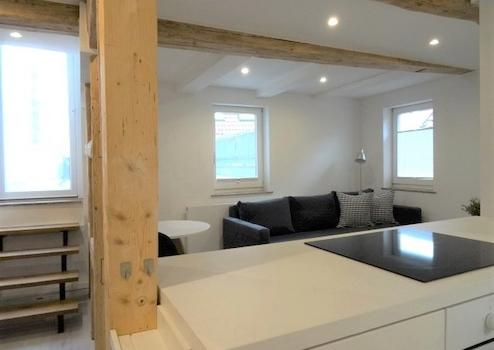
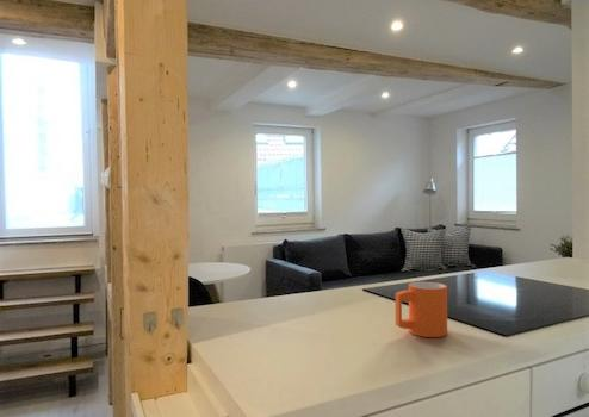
+ mug [395,281,448,338]
